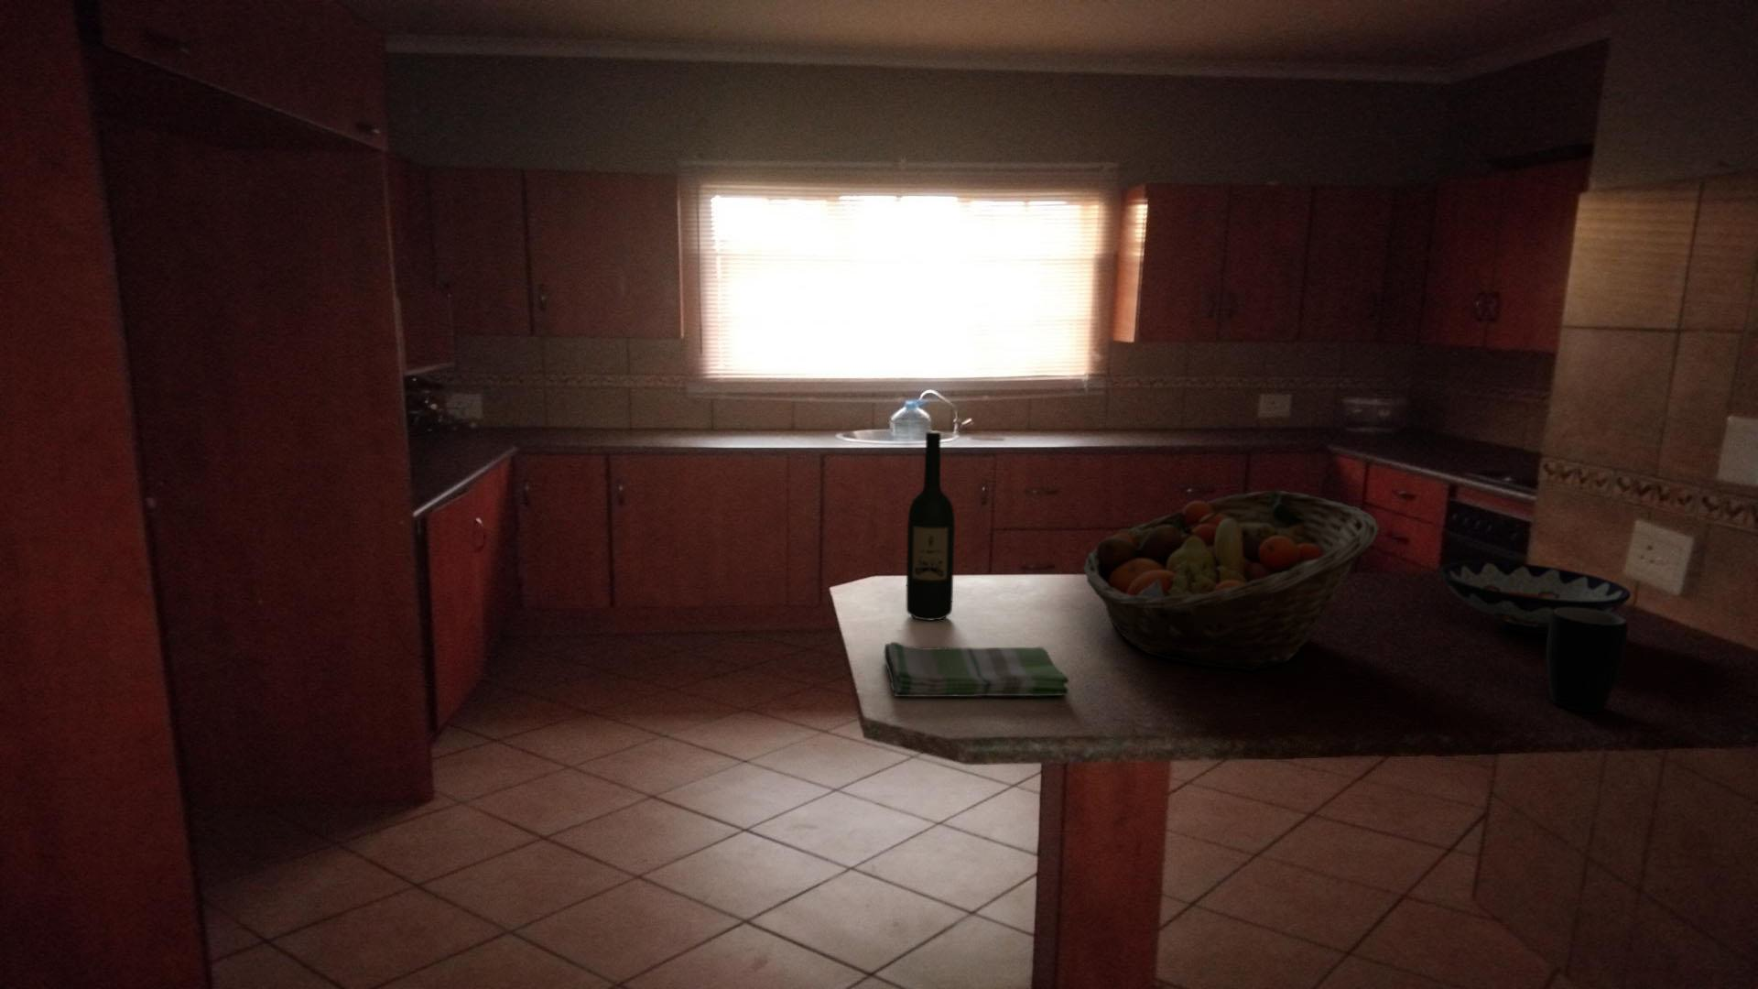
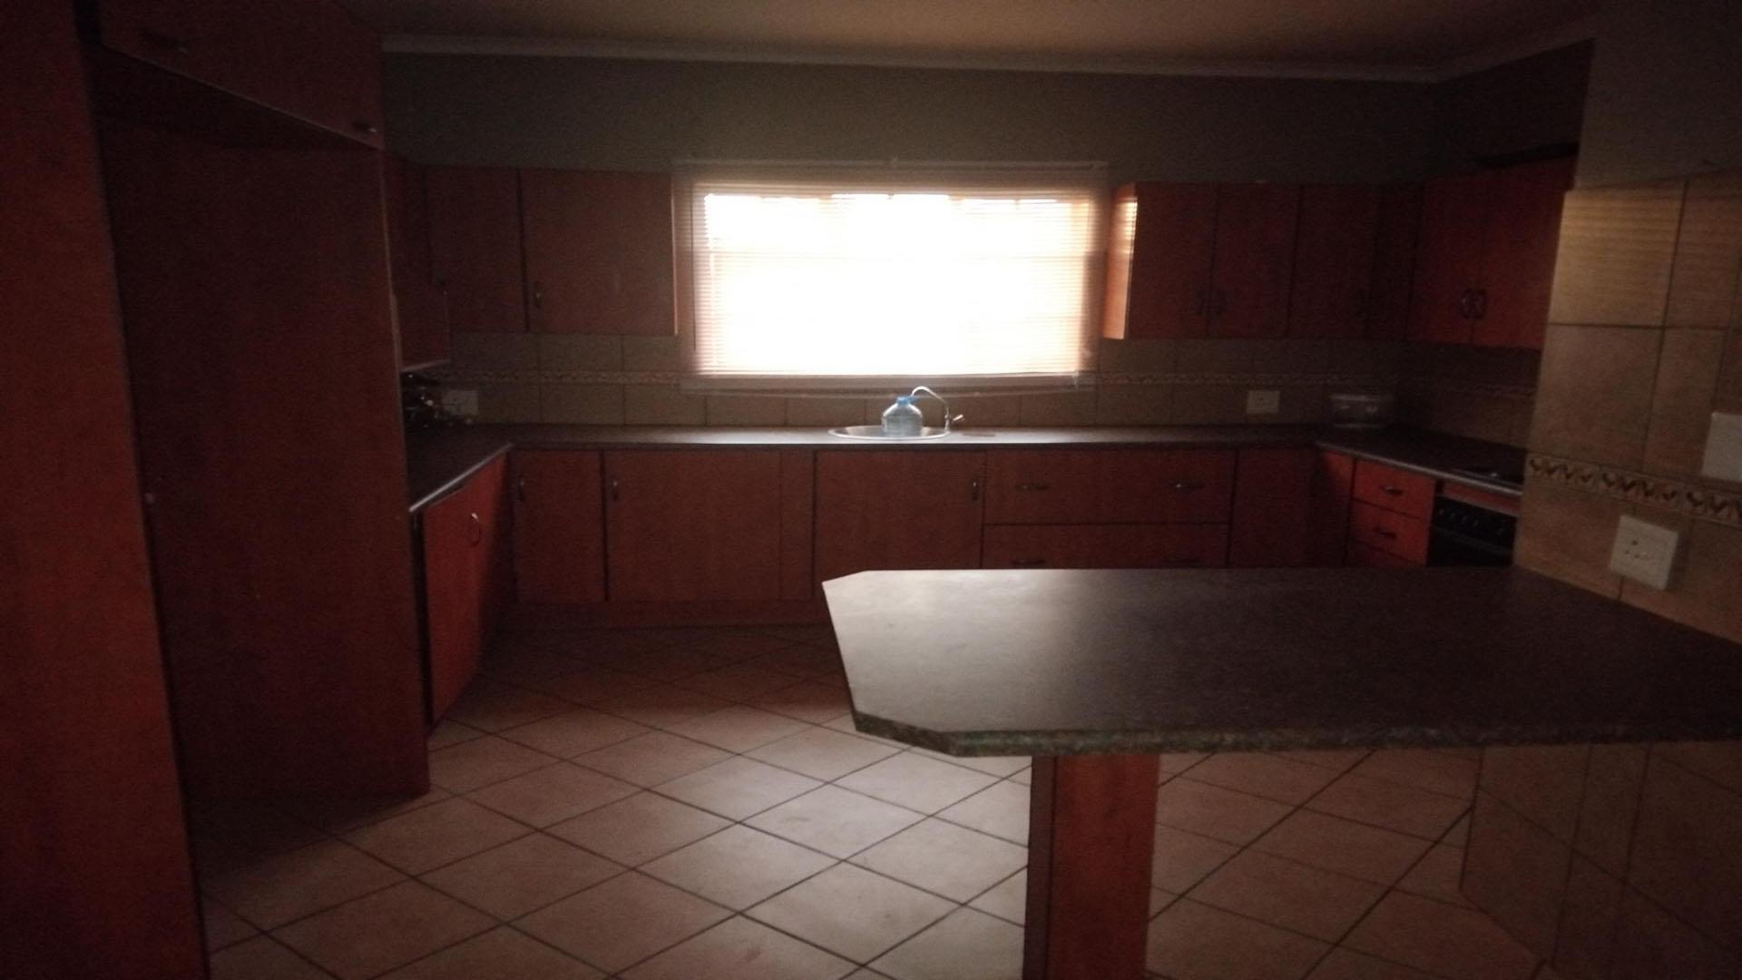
- wine bottle [906,431,956,621]
- bowl [1438,560,1631,635]
- dish towel [884,641,1070,698]
- fruit basket [1082,489,1380,673]
- mug [1545,609,1629,714]
